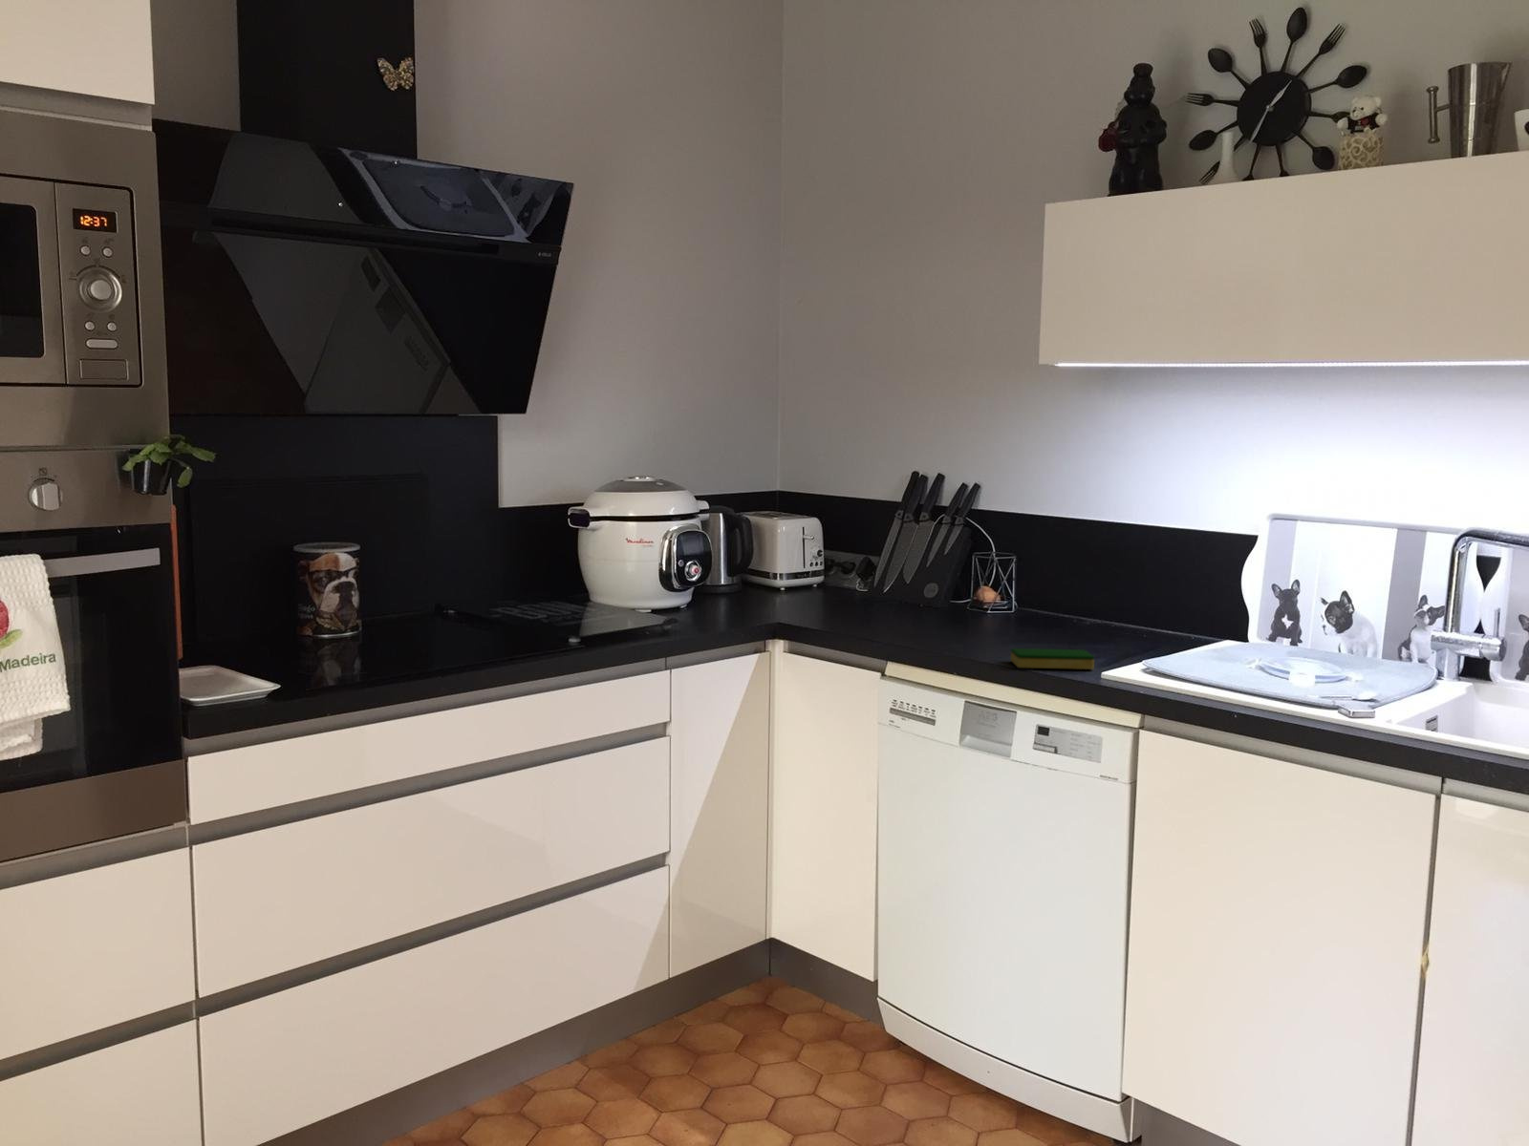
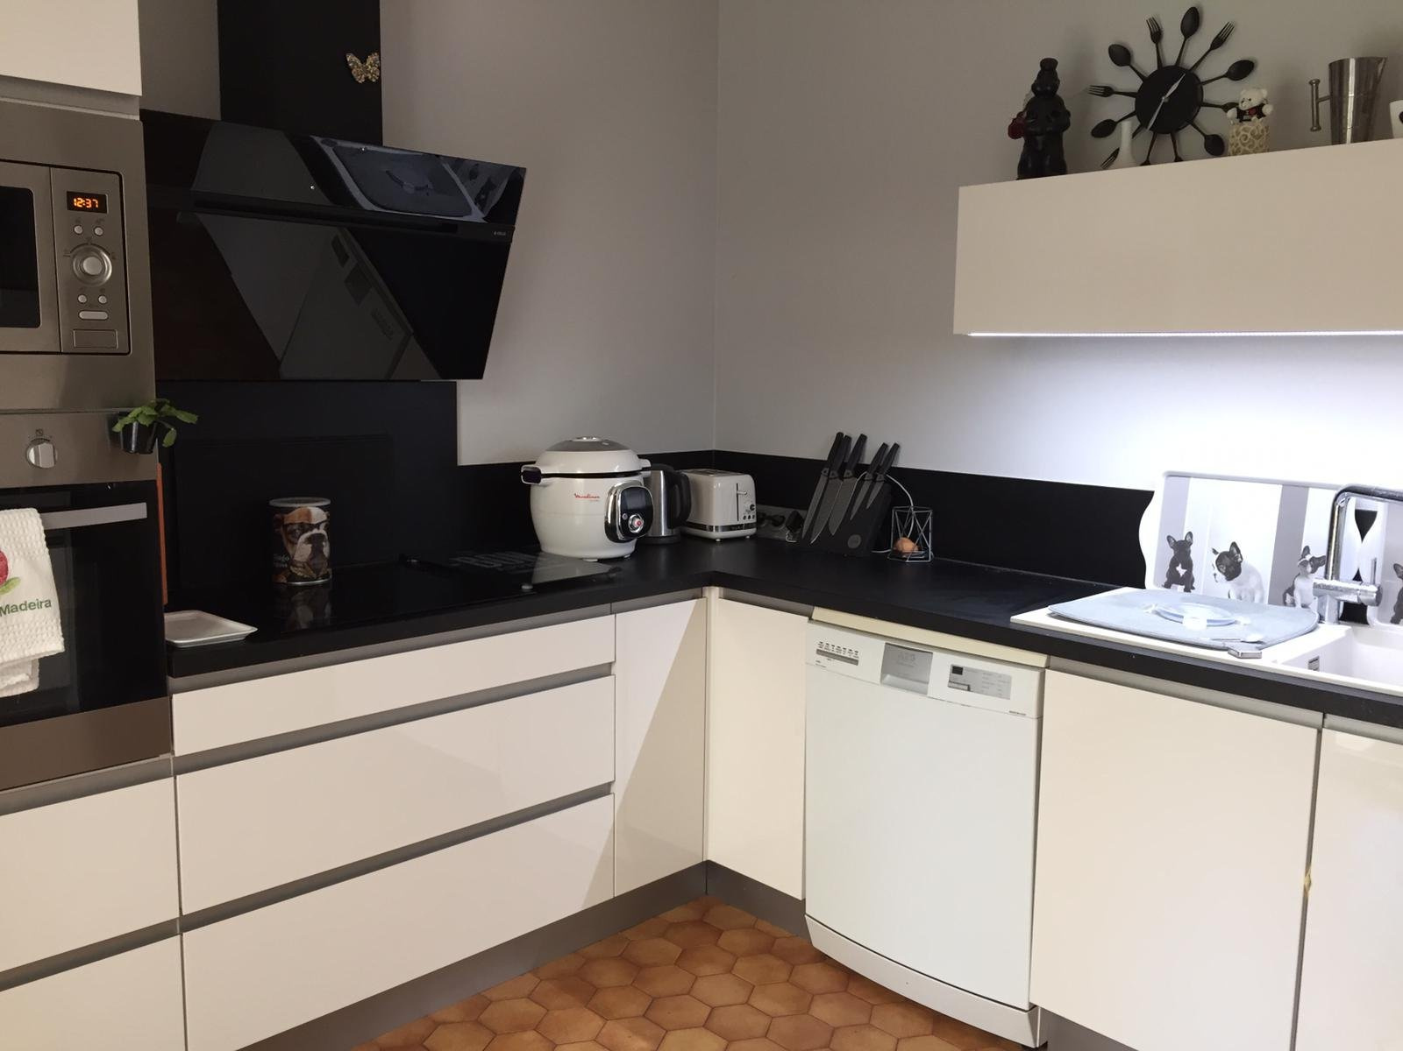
- dish sponge [1010,648,1096,671]
